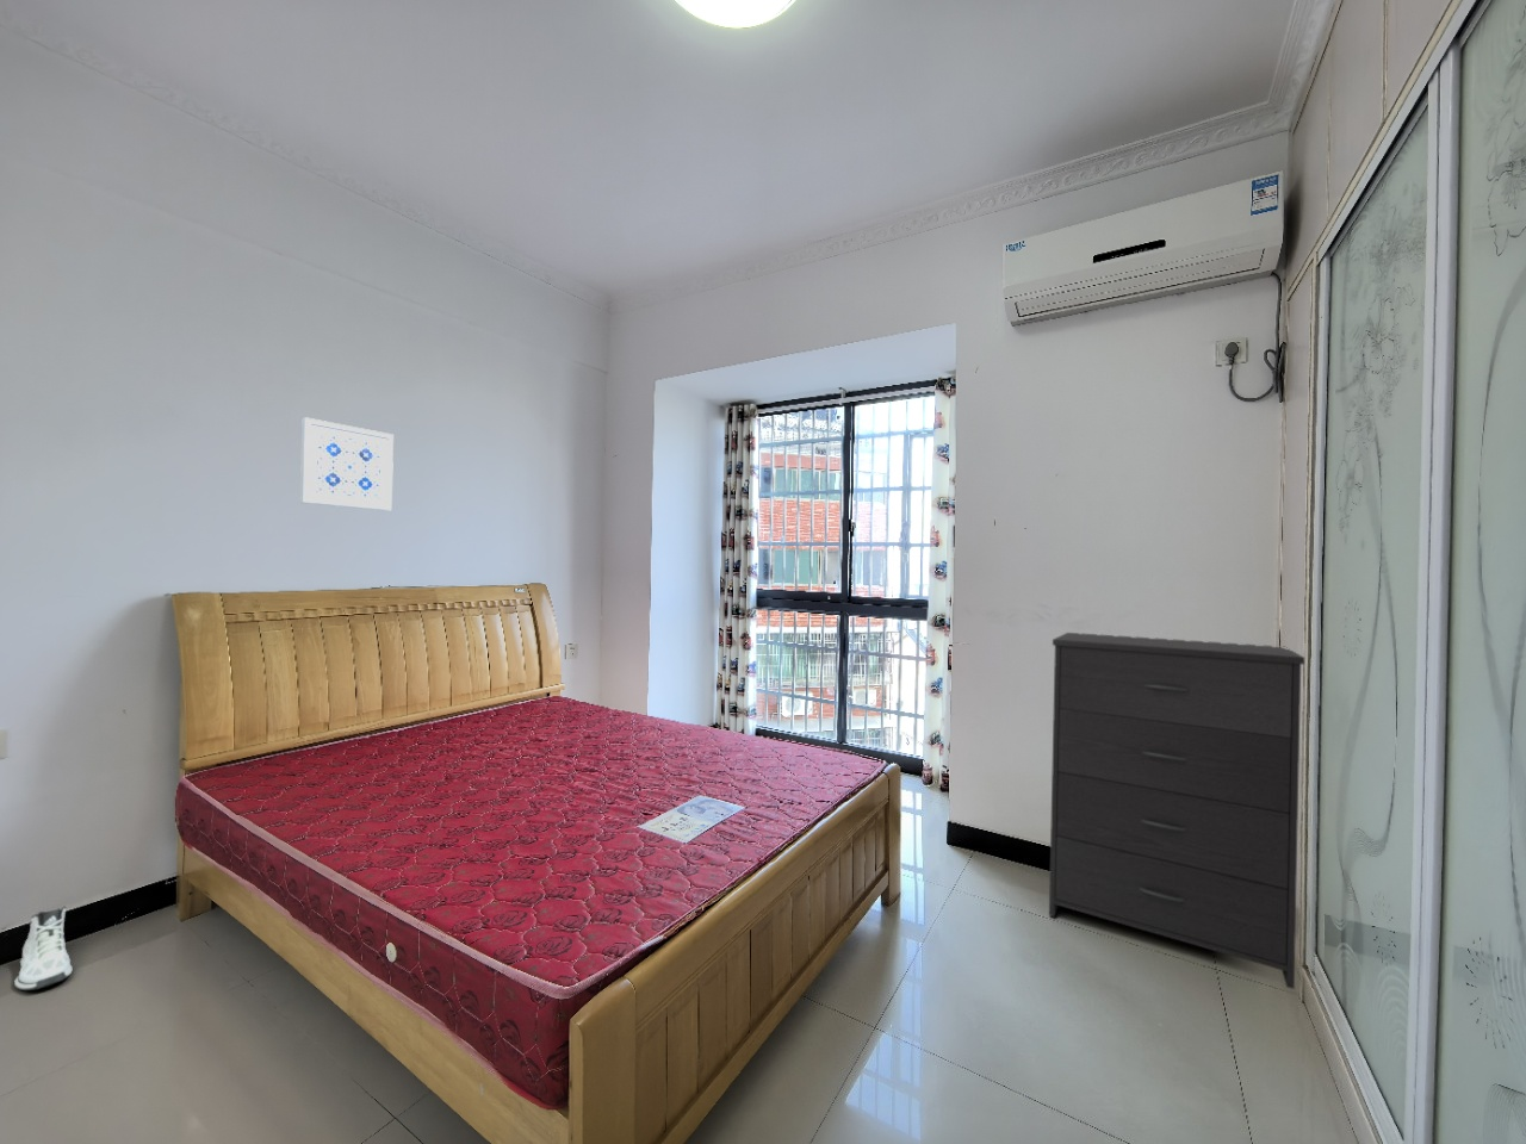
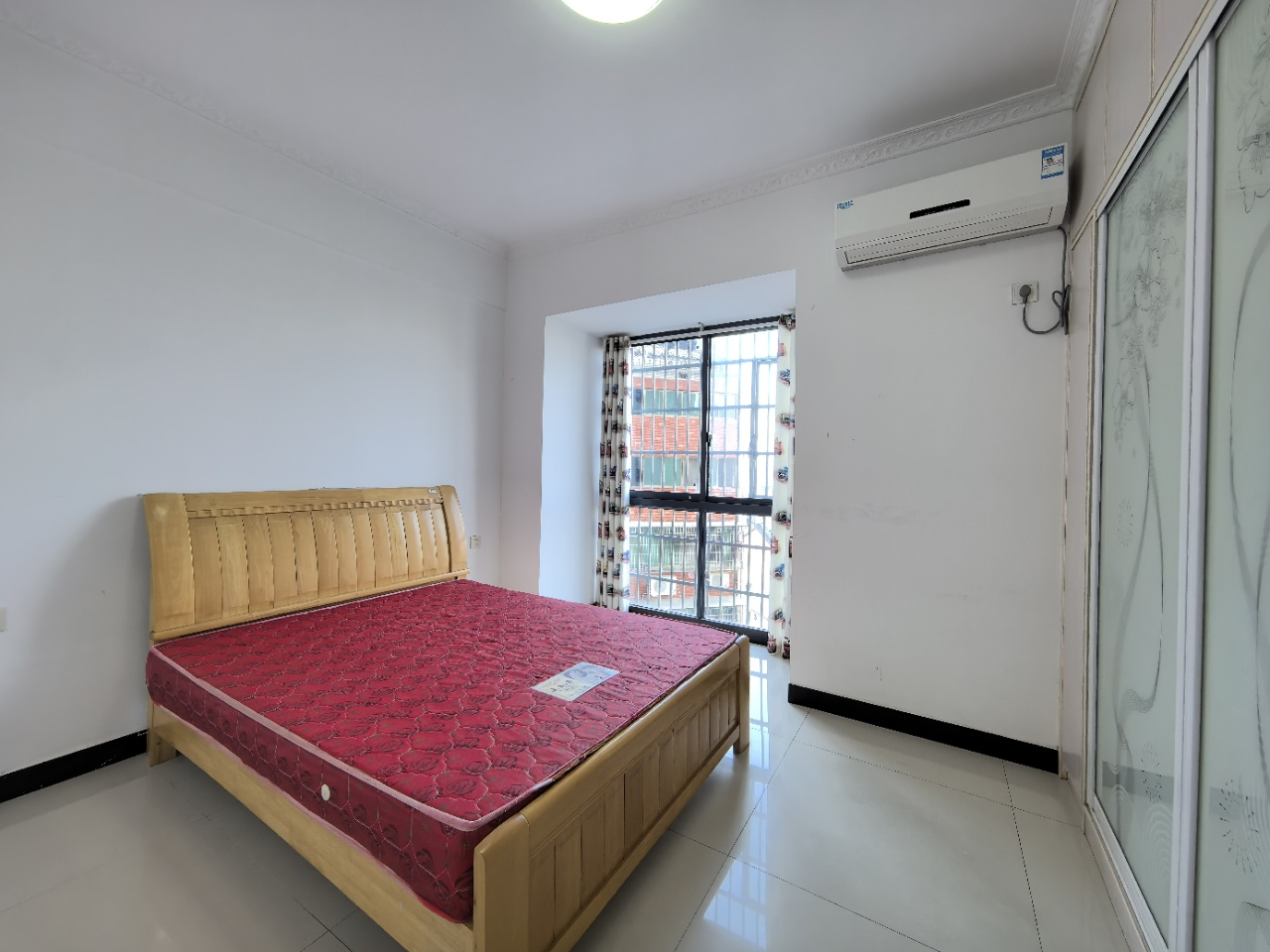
- wall art [299,416,394,511]
- dresser [1048,632,1305,990]
- sneaker [13,906,74,991]
